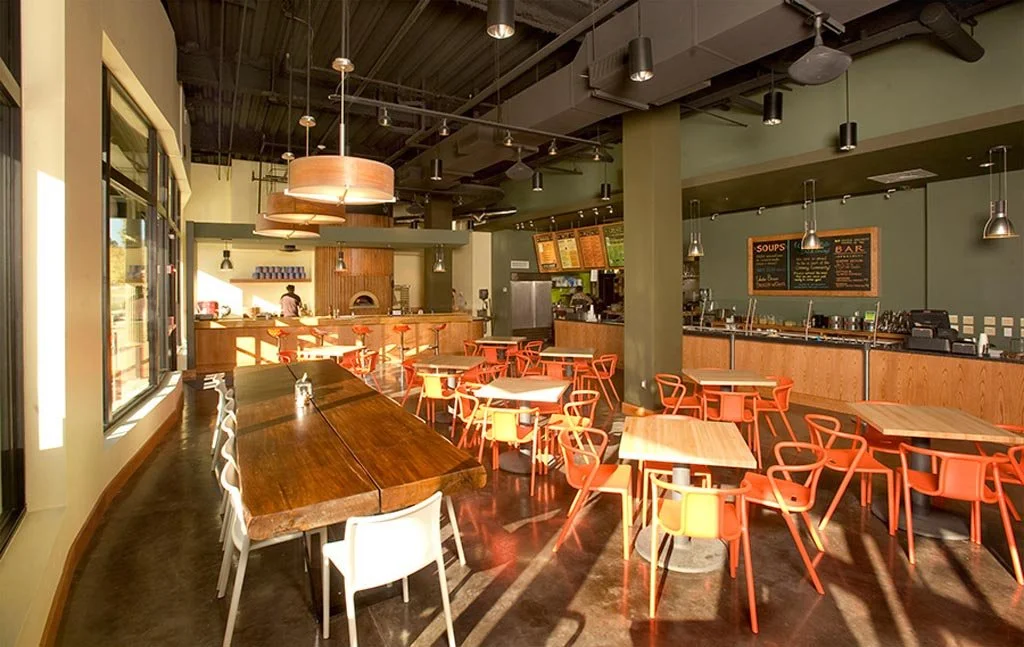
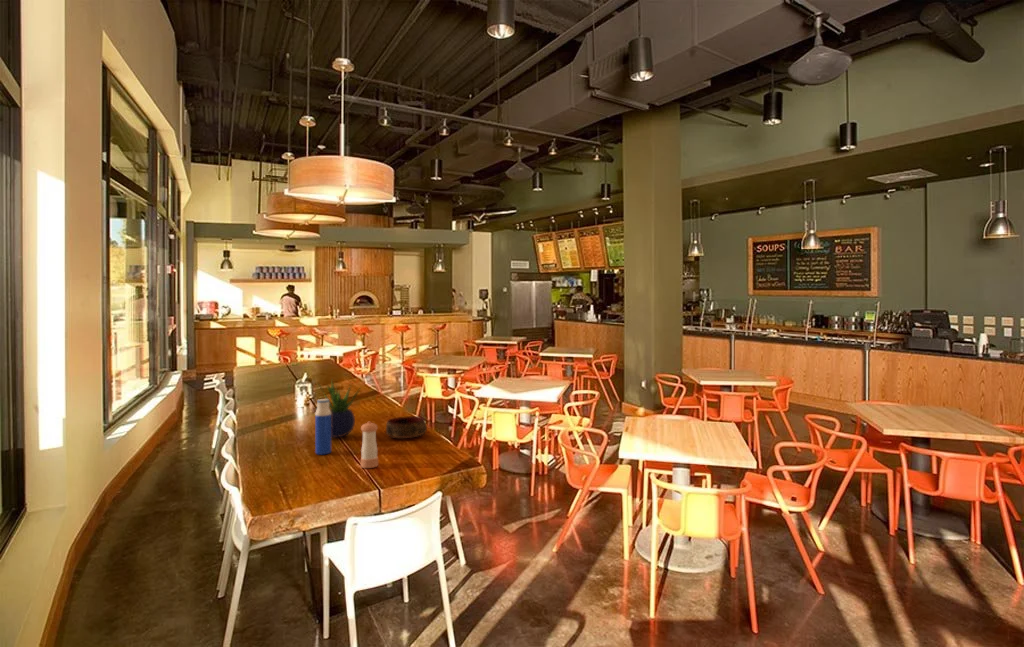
+ pepper shaker [360,421,379,469]
+ bowl [385,415,428,439]
+ potted plant [317,379,362,438]
+ water bottle [314,398,332,456]
